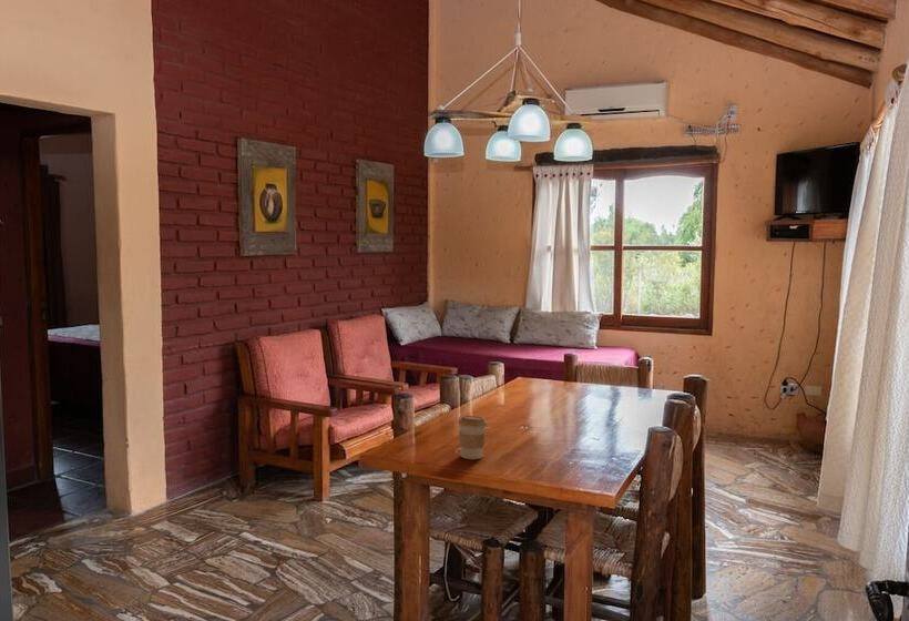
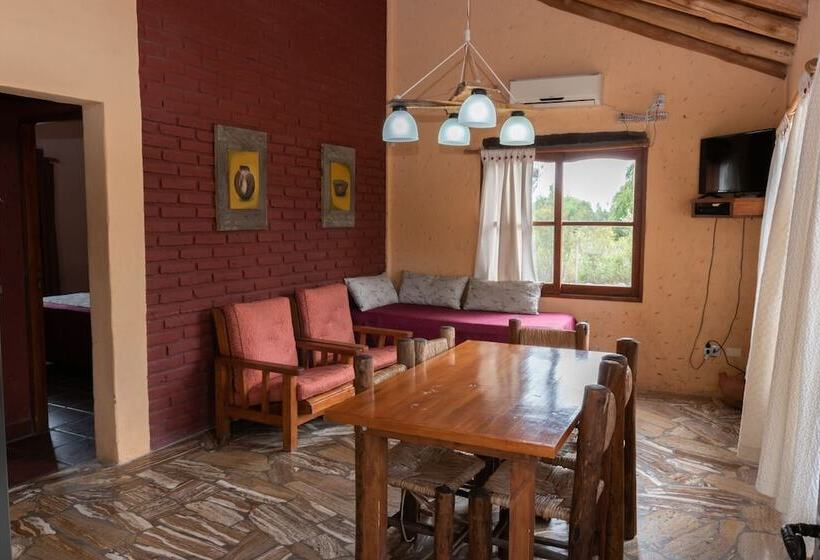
- coffee cup [457,415,489,460]
